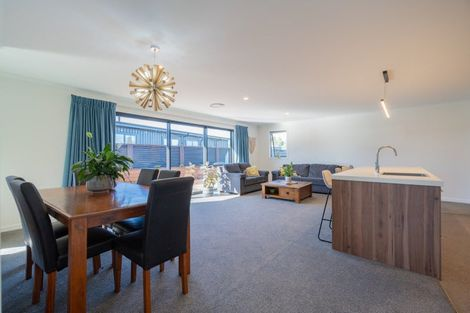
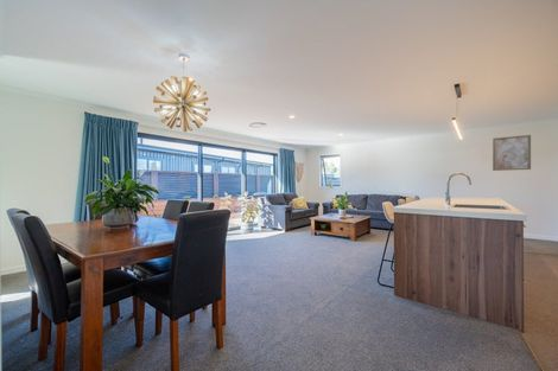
+ wall art [492,134,532,172]
